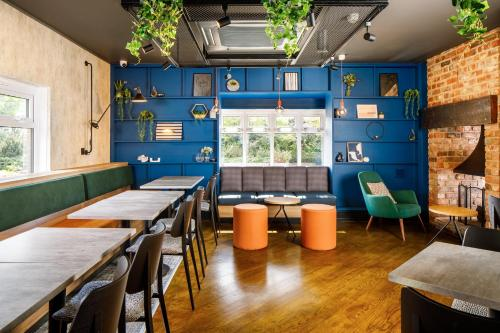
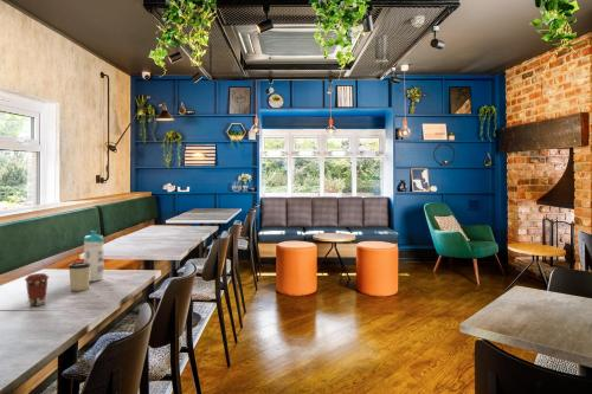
+ cup [67,261,91,292]
+ coffee cup [24,272,50,308]
+ water bottle [83,230,105,283]
